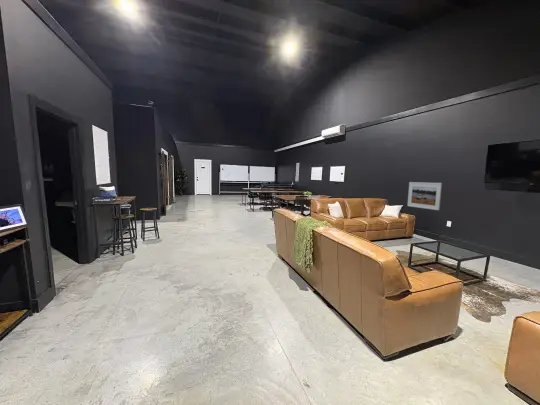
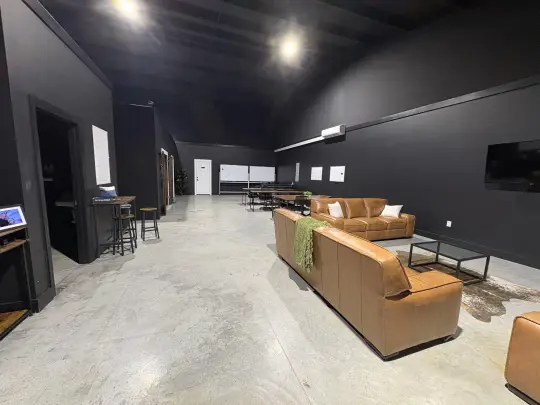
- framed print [406,181,443,211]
